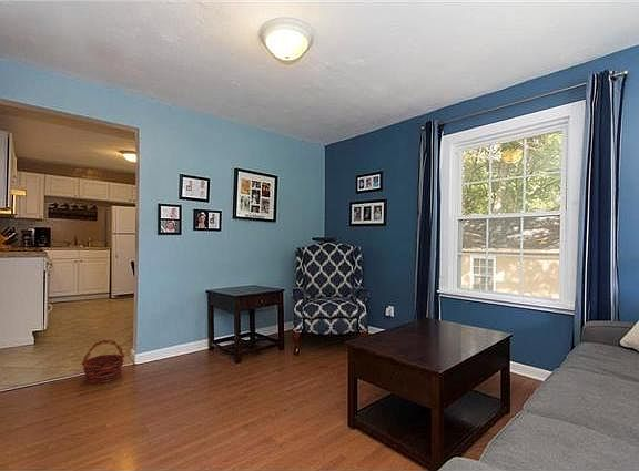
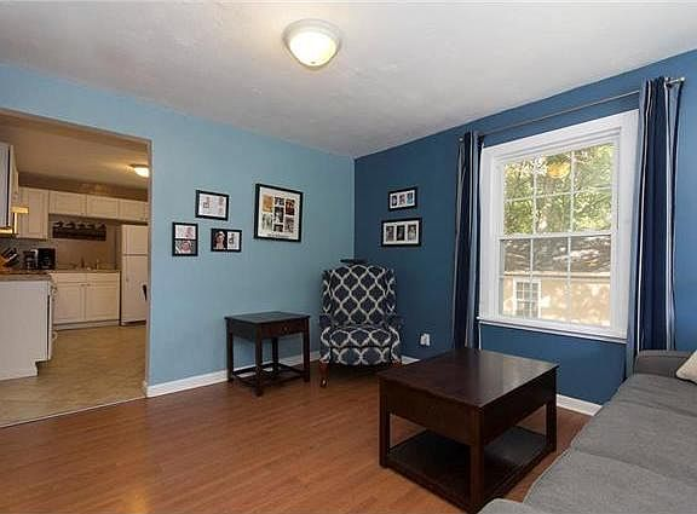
- basket [80,338,125,385]
